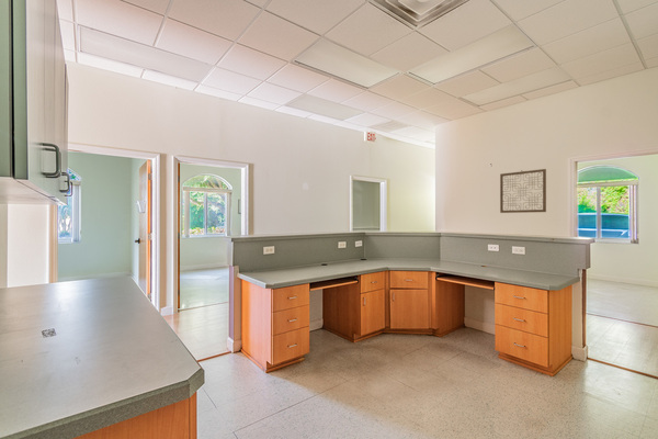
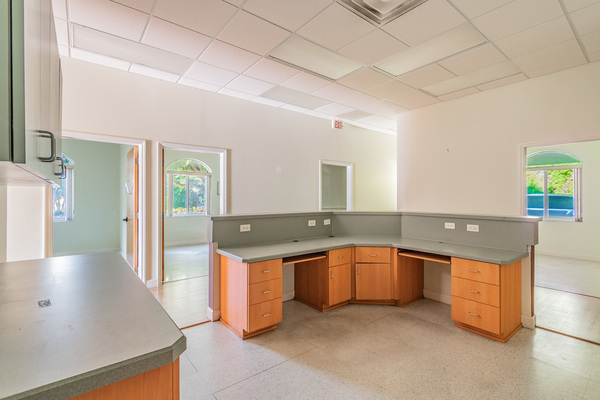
- wall art [499,168,547,214]
